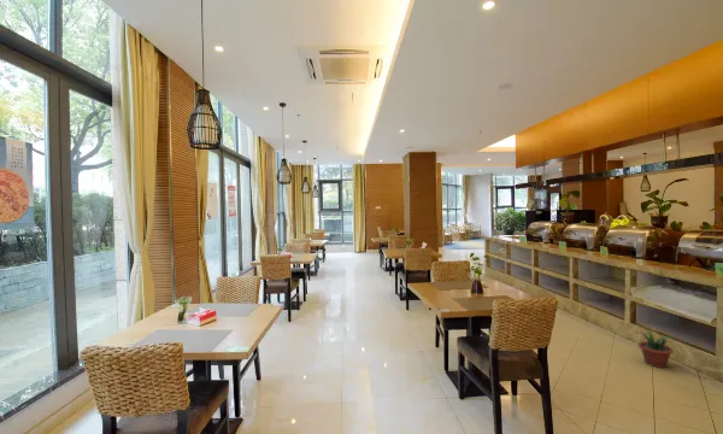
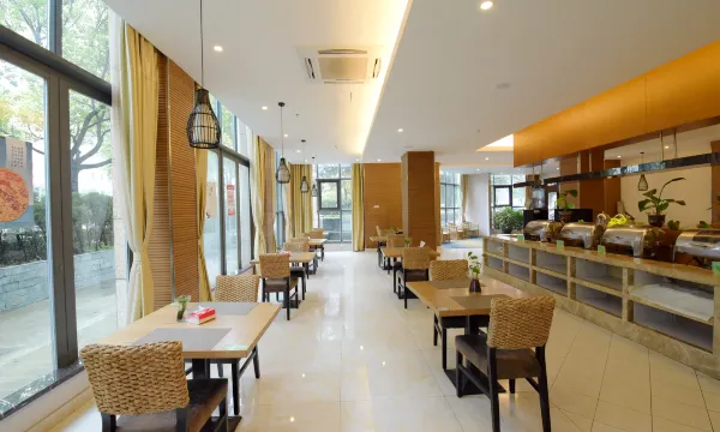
- potted plant [635,327,678,369]
